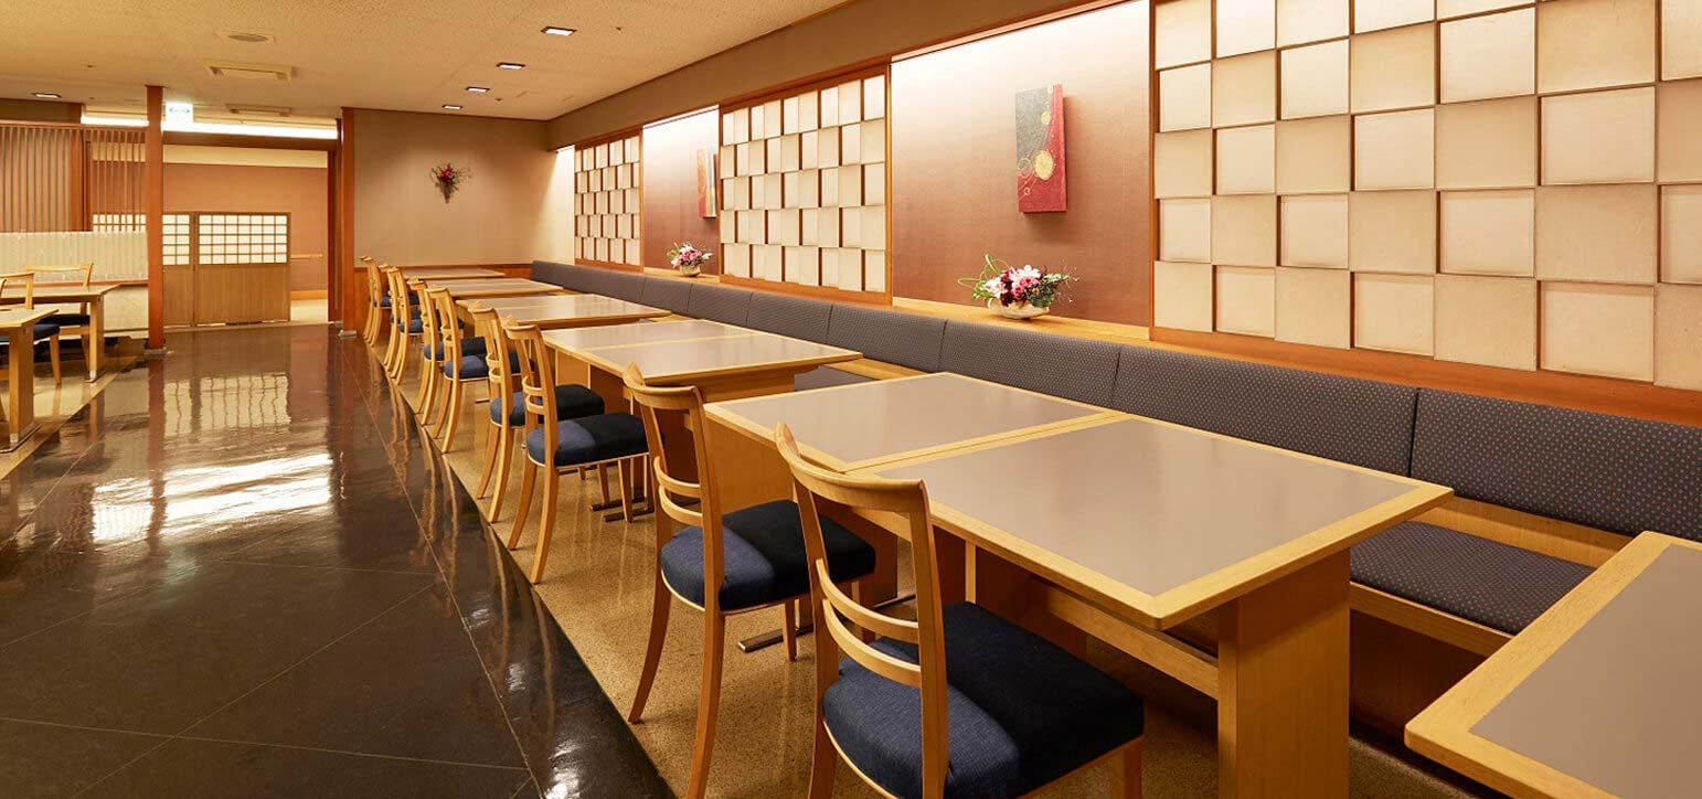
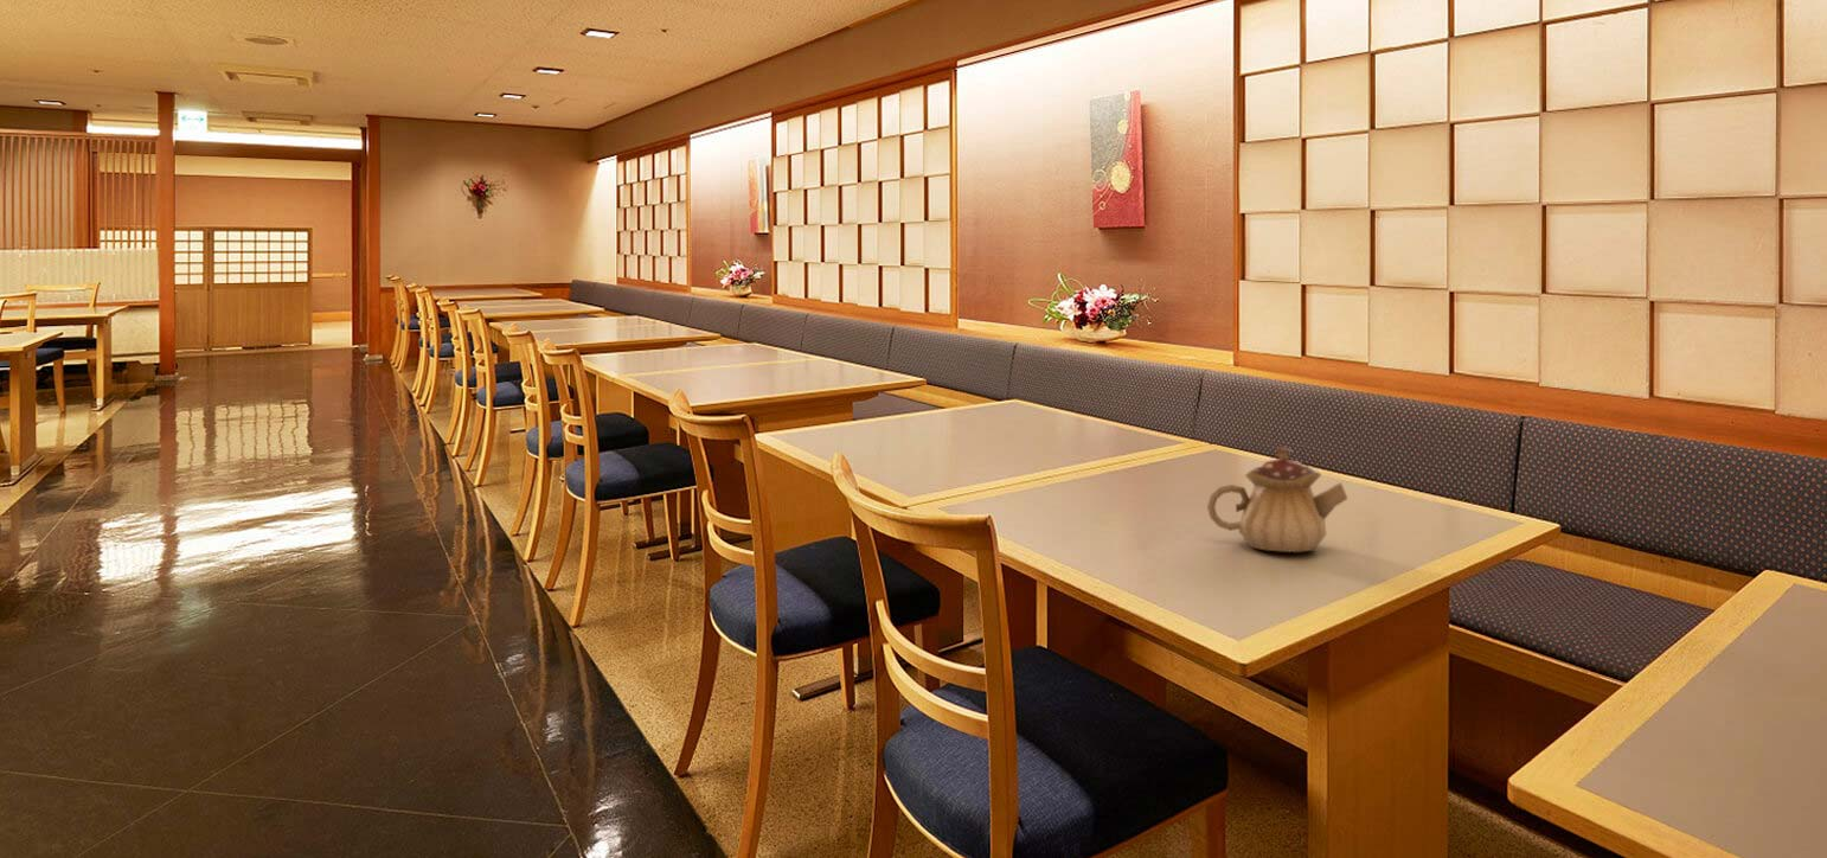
+ teapot [1206,444,1348,553]
